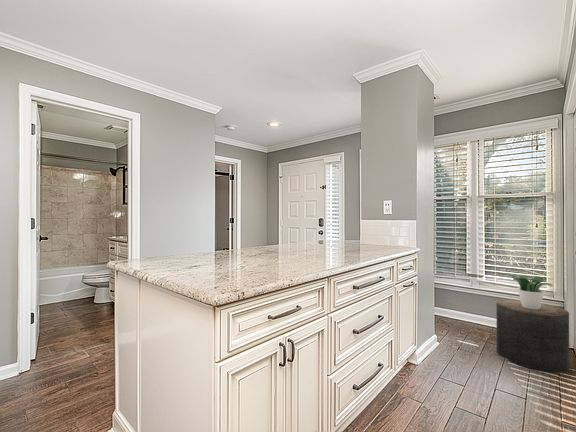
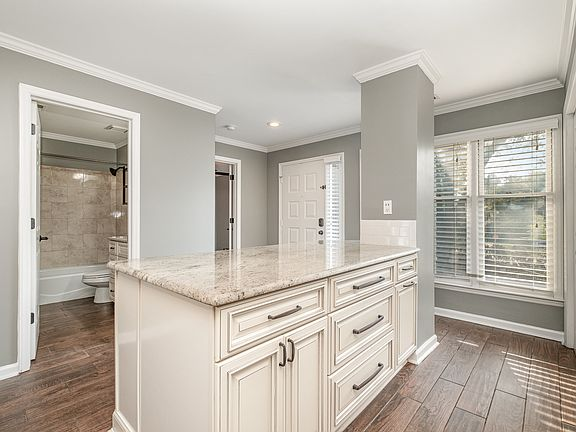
- stool [495,299,570,373]
- potted plant [502,272,554,309]
